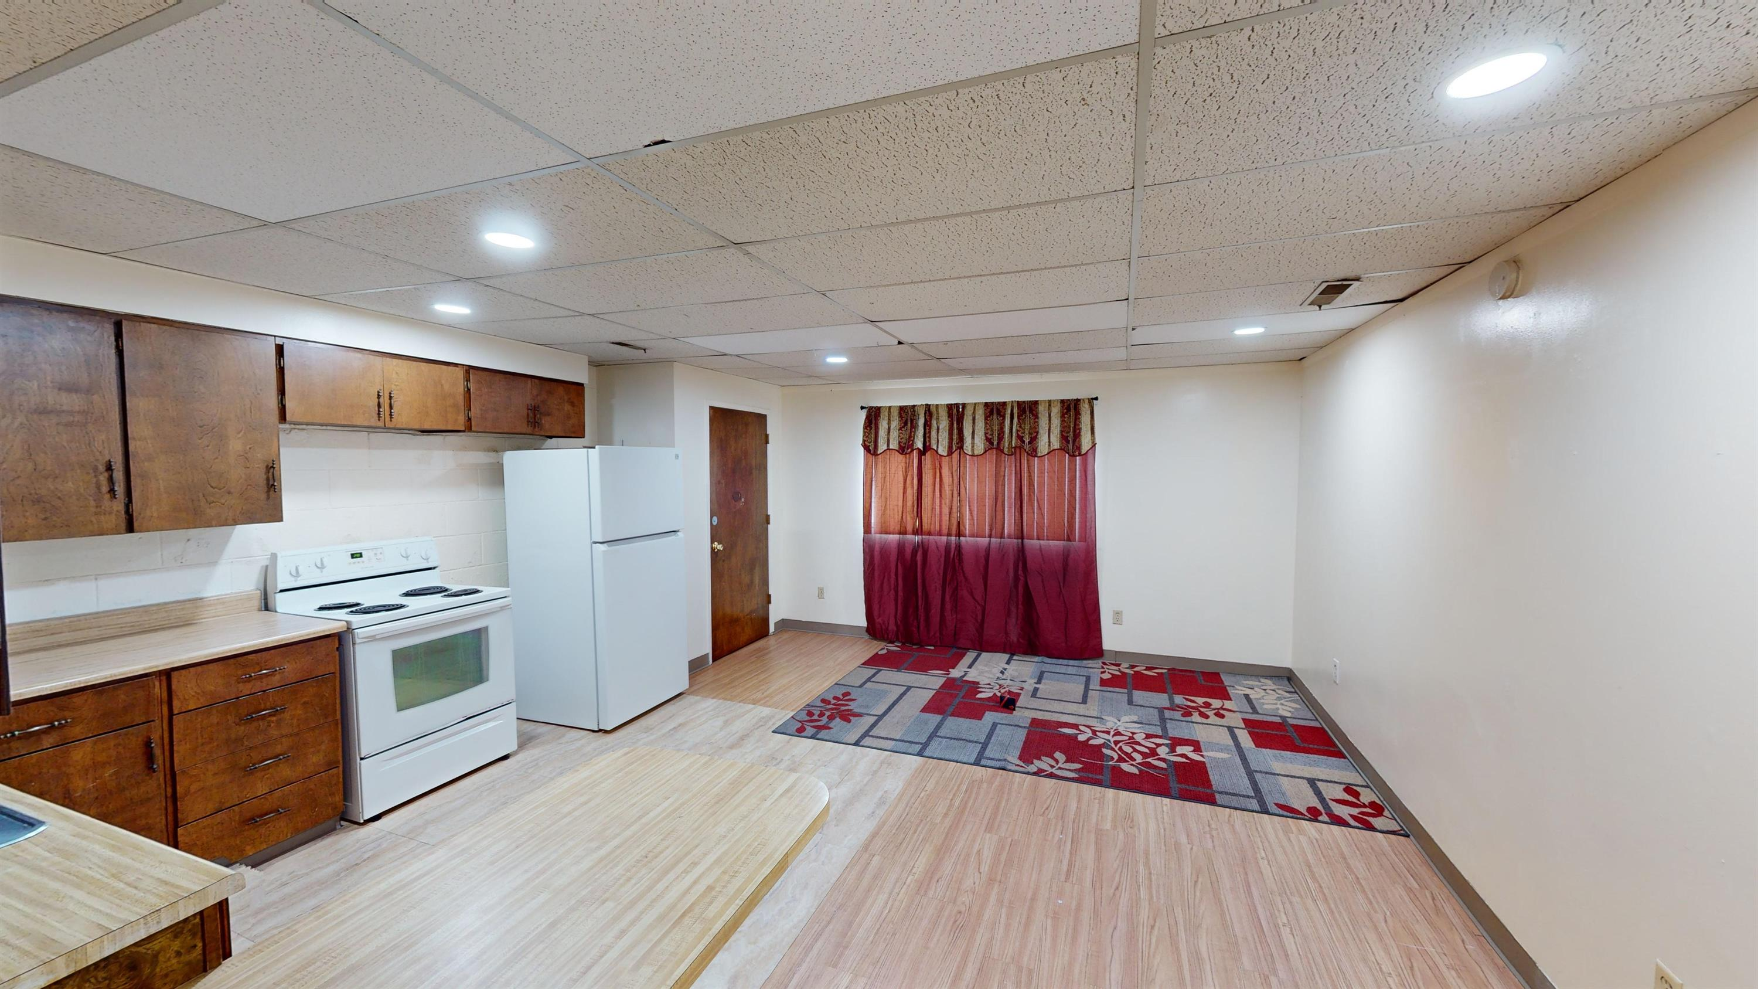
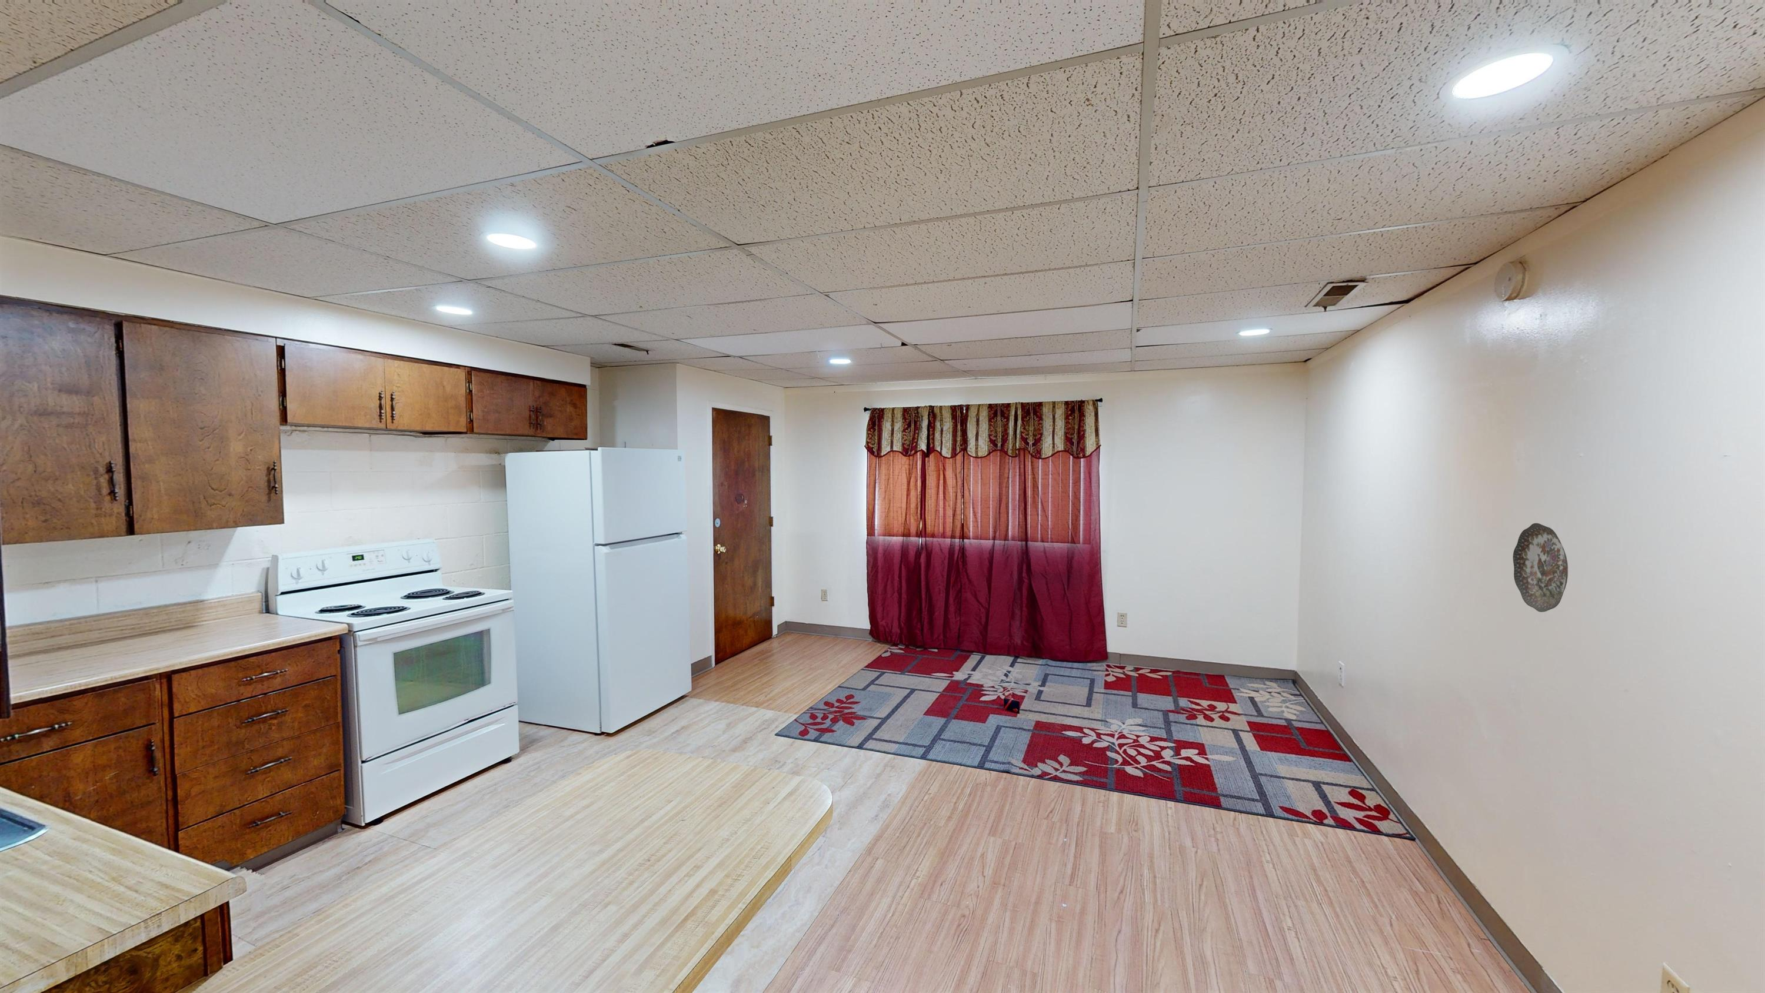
+ decorative plate [1513,523,1569,612]
